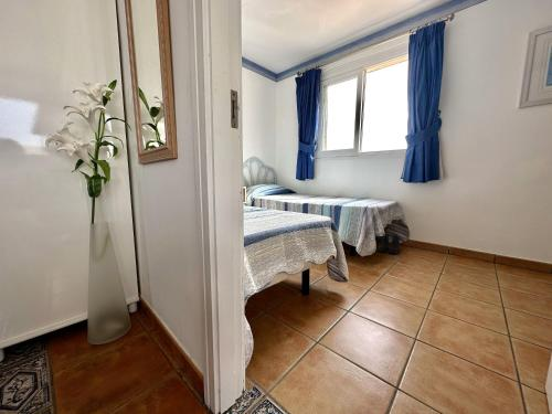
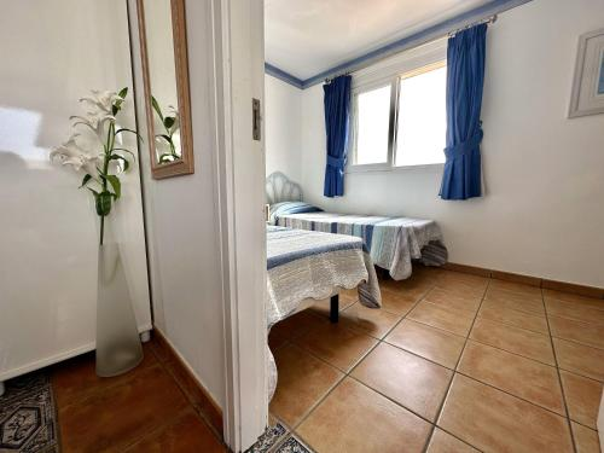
- boots [376,232,401,255]
